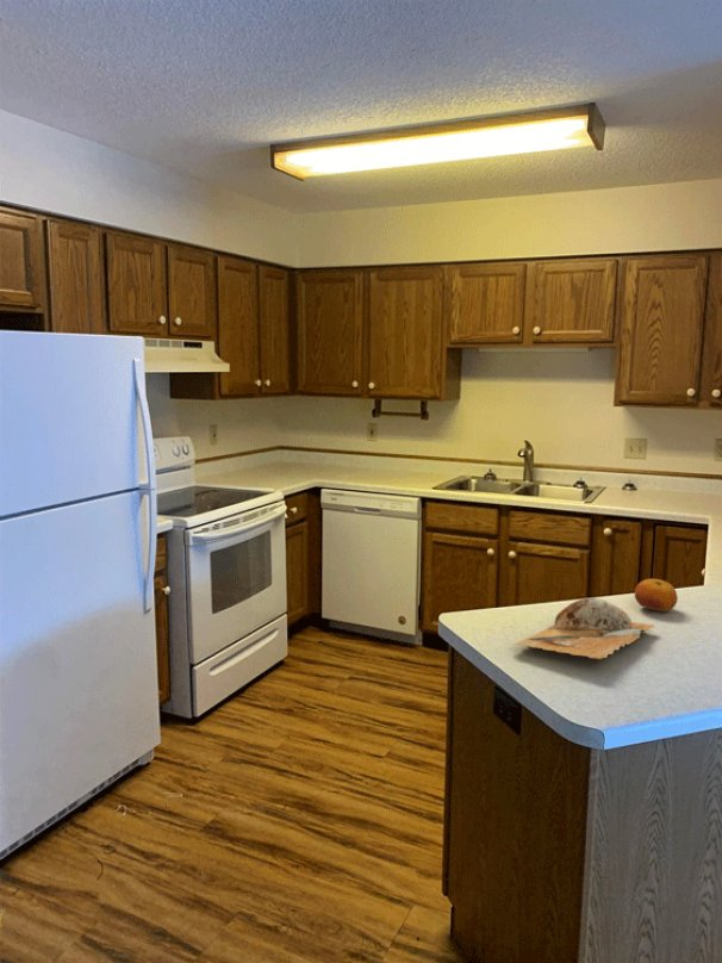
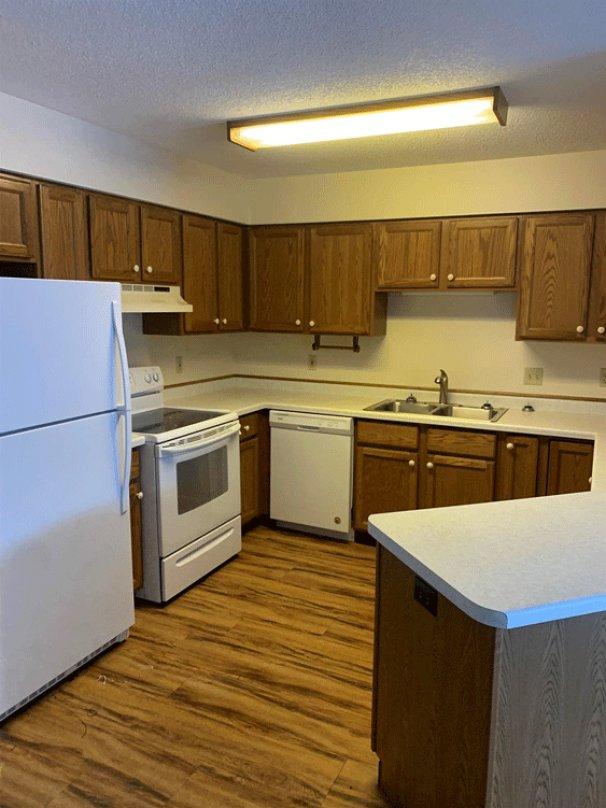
- chopping board [511,597,656,660]
- fruit [634,578,679,613]
